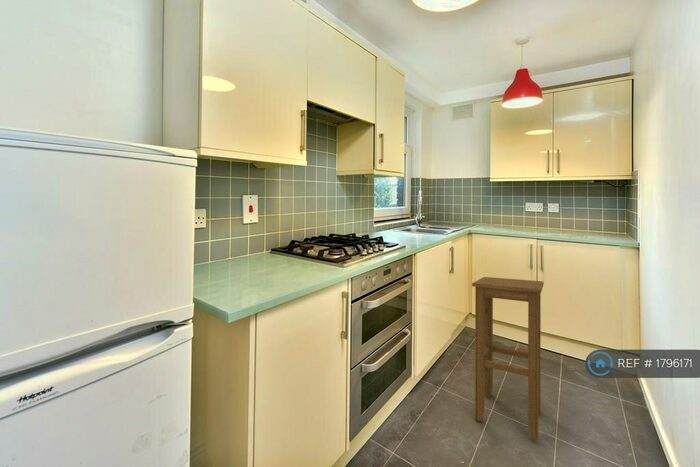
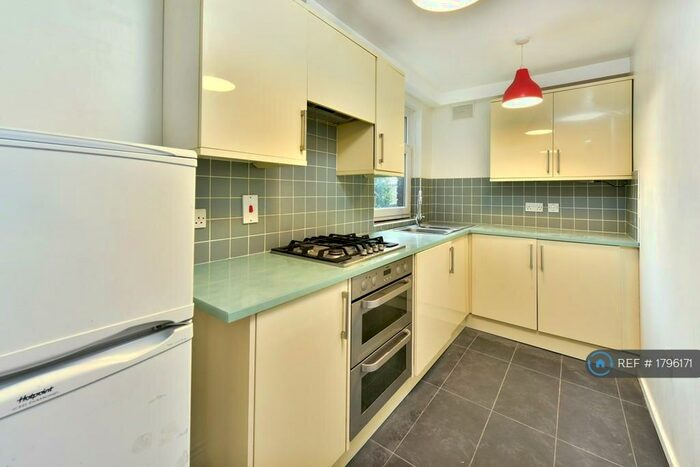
- stool [471,276,545,442]
